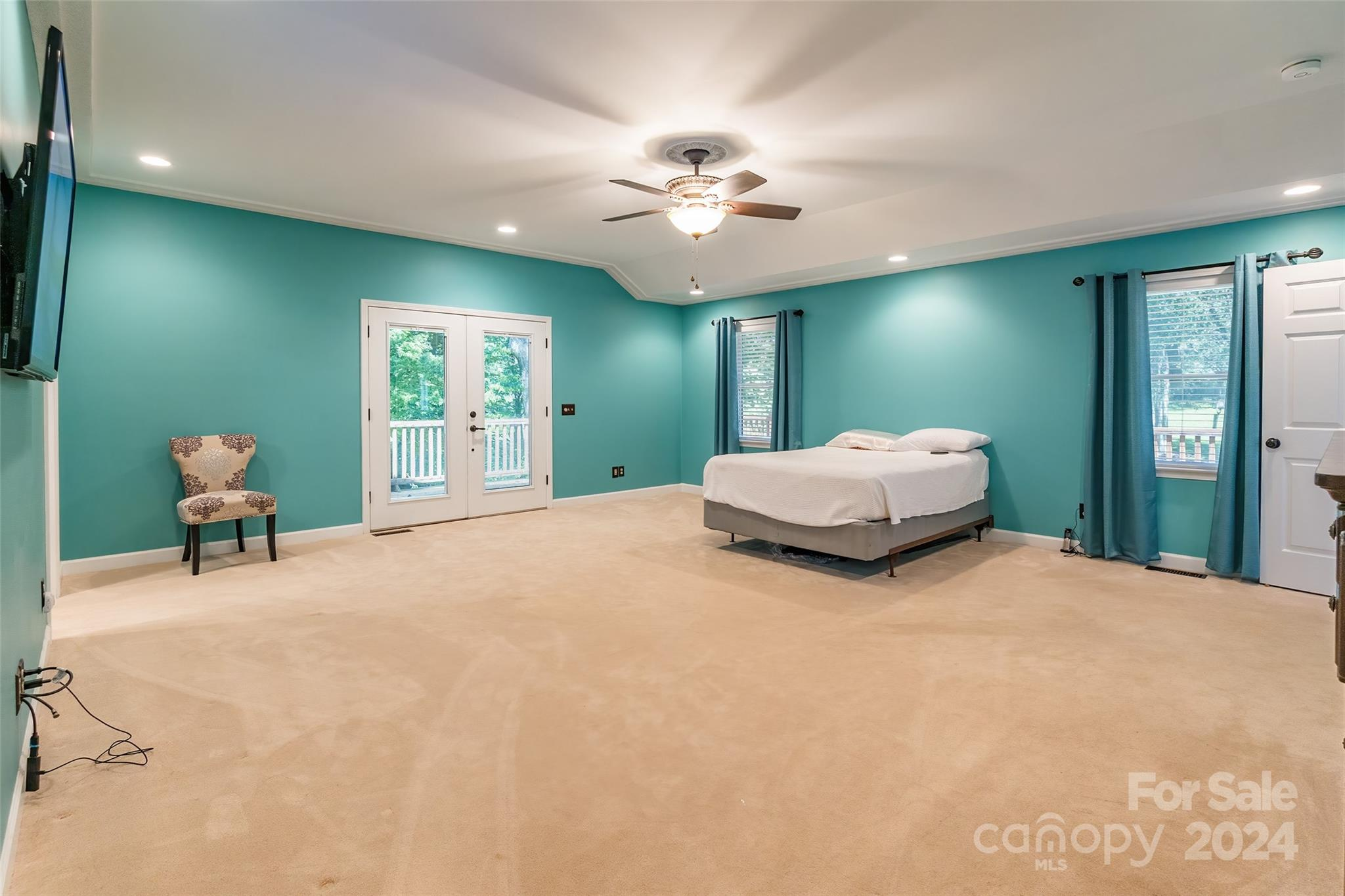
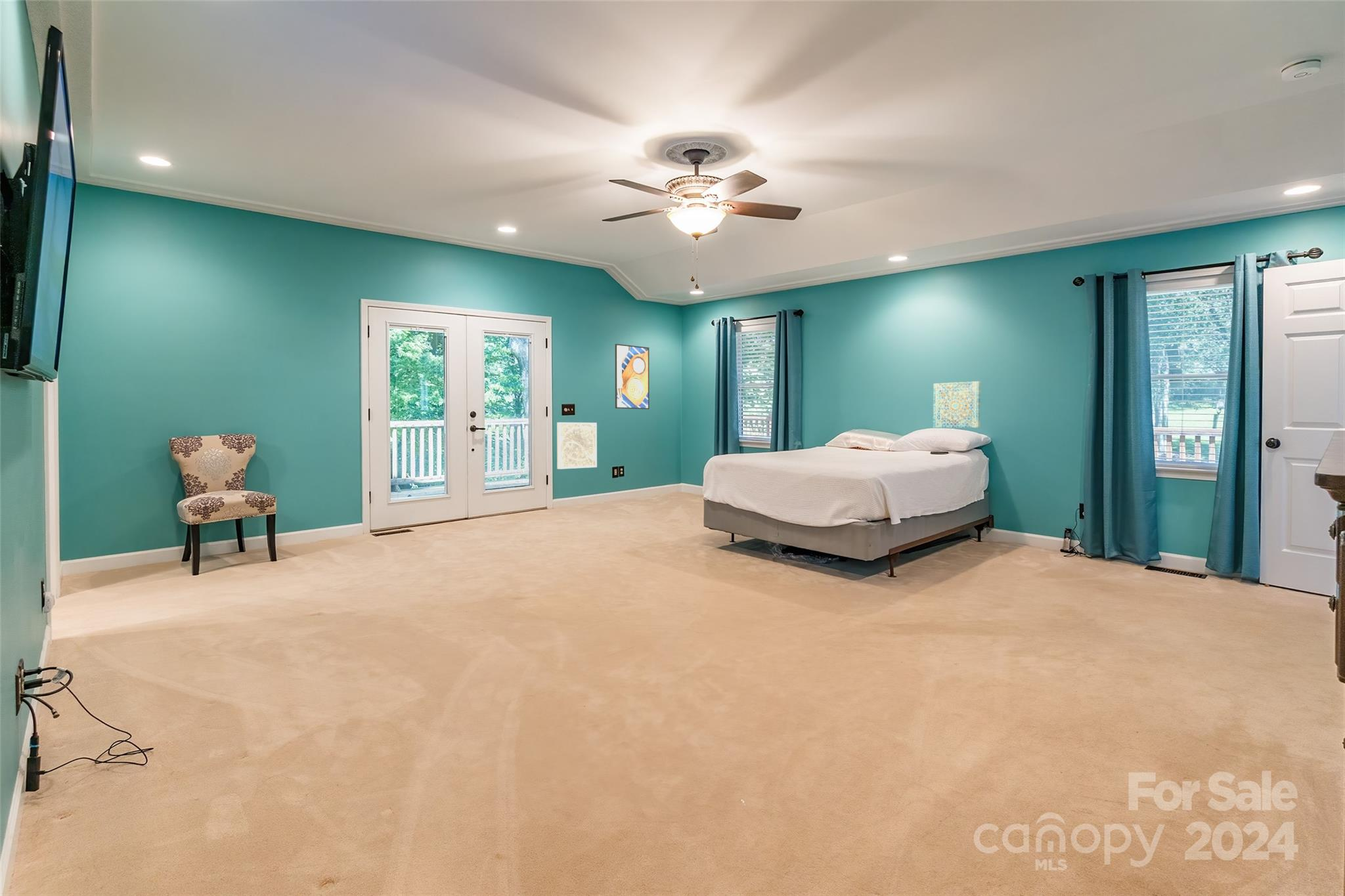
+ wall art [933,381,981,428]
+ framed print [615,343,650,410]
+ wall art [556,422,598,470]
